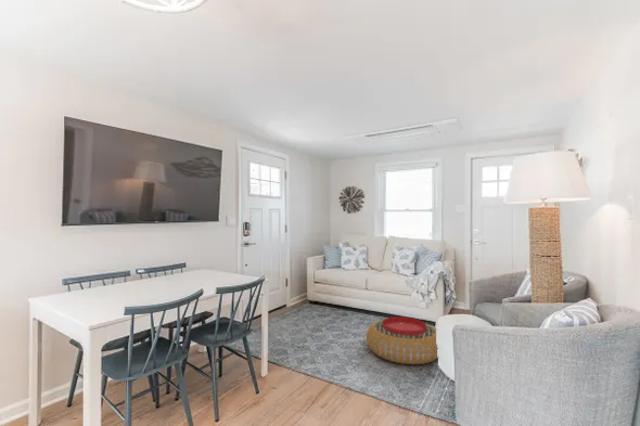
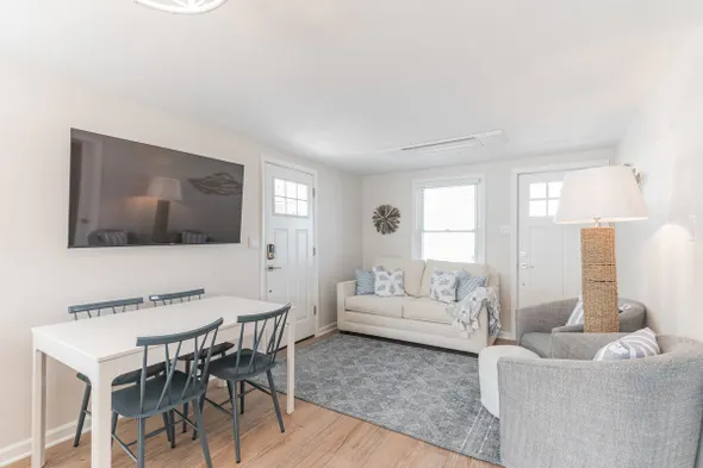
- pouf [366,315,438,365]
